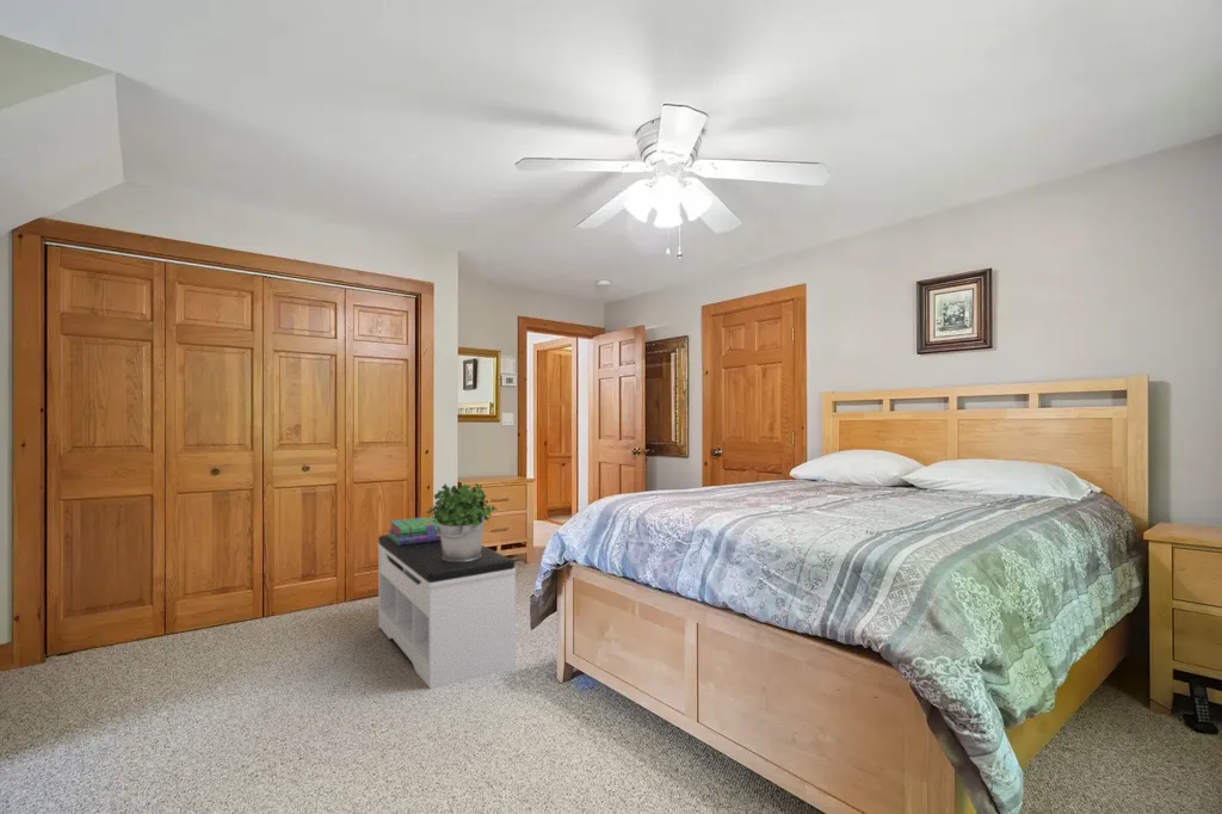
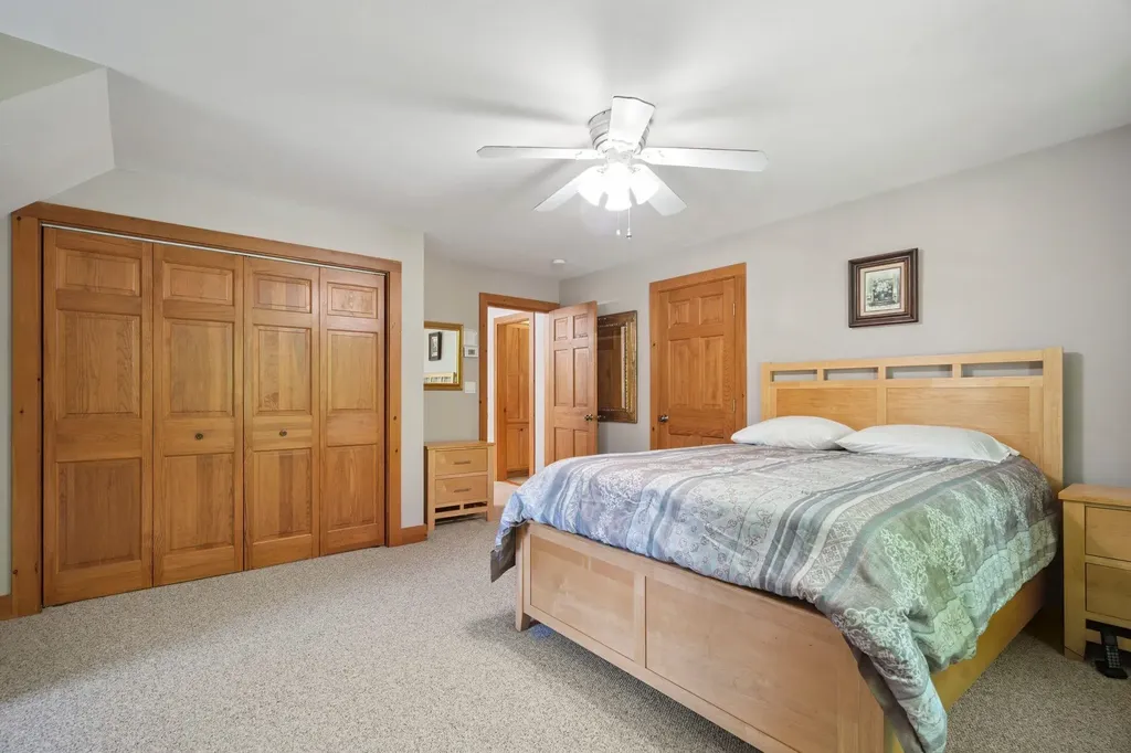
- potted plant [425,482,499,562]
- stack of books [387,516,442,545]
- bench [377,534,517,690]
